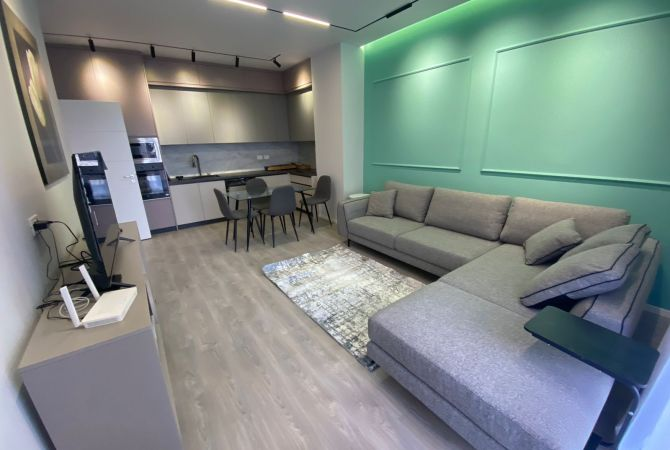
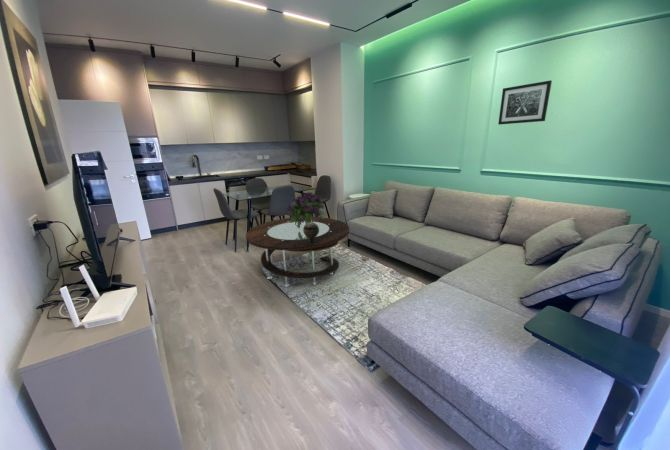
+ wall art [497,79,553,126]
+ coffee table [245,216,350,288]
+ decorative sphere [303,222,319,244]
+ bouquet [286,191,325,228]
